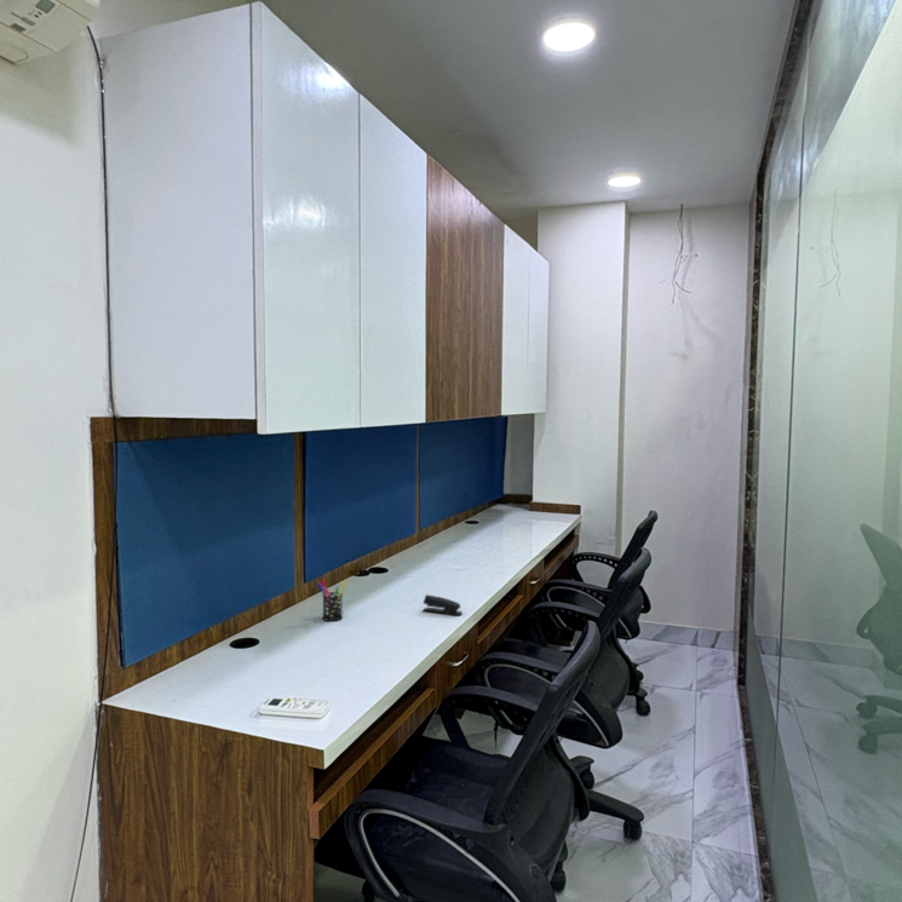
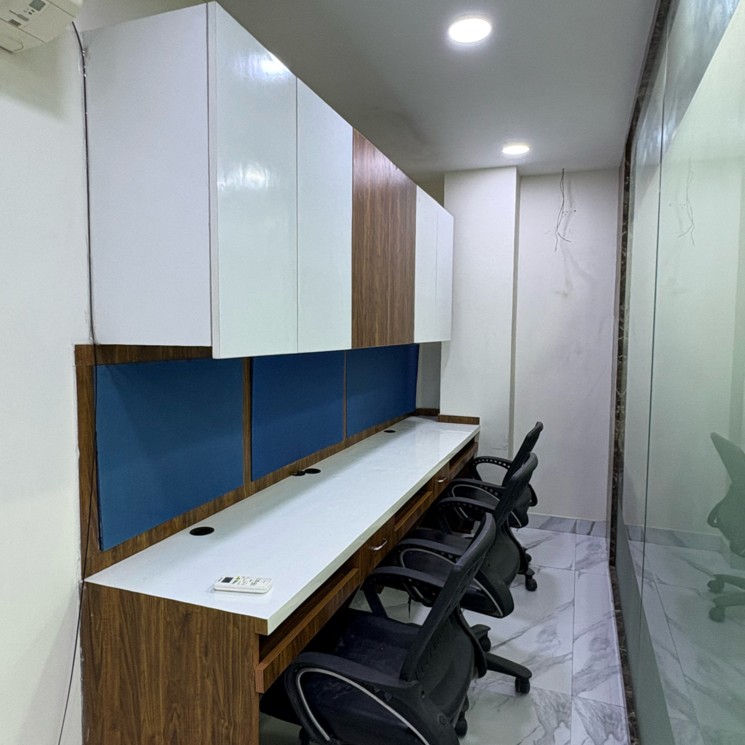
- stapler [421,593,464,616]
- pen holder [316,578,347,622]
